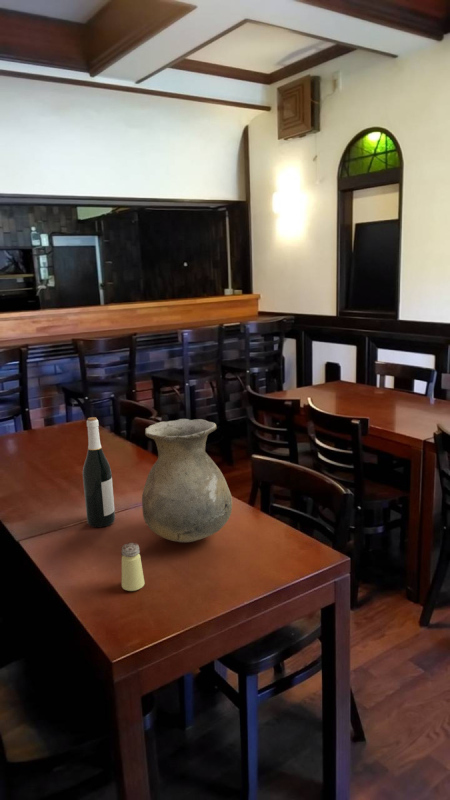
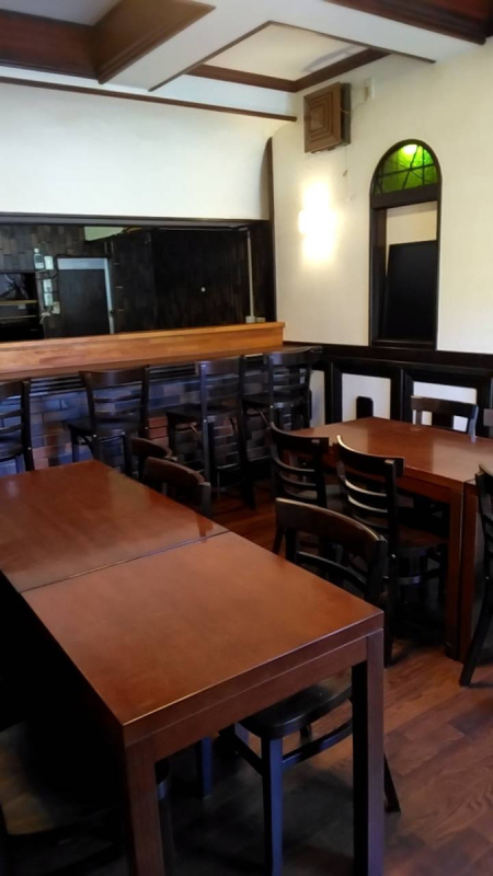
- saltshaker [121,542,146,592]
- wine bottle [82,416,116,528]
- vase [141,418,233,543]
